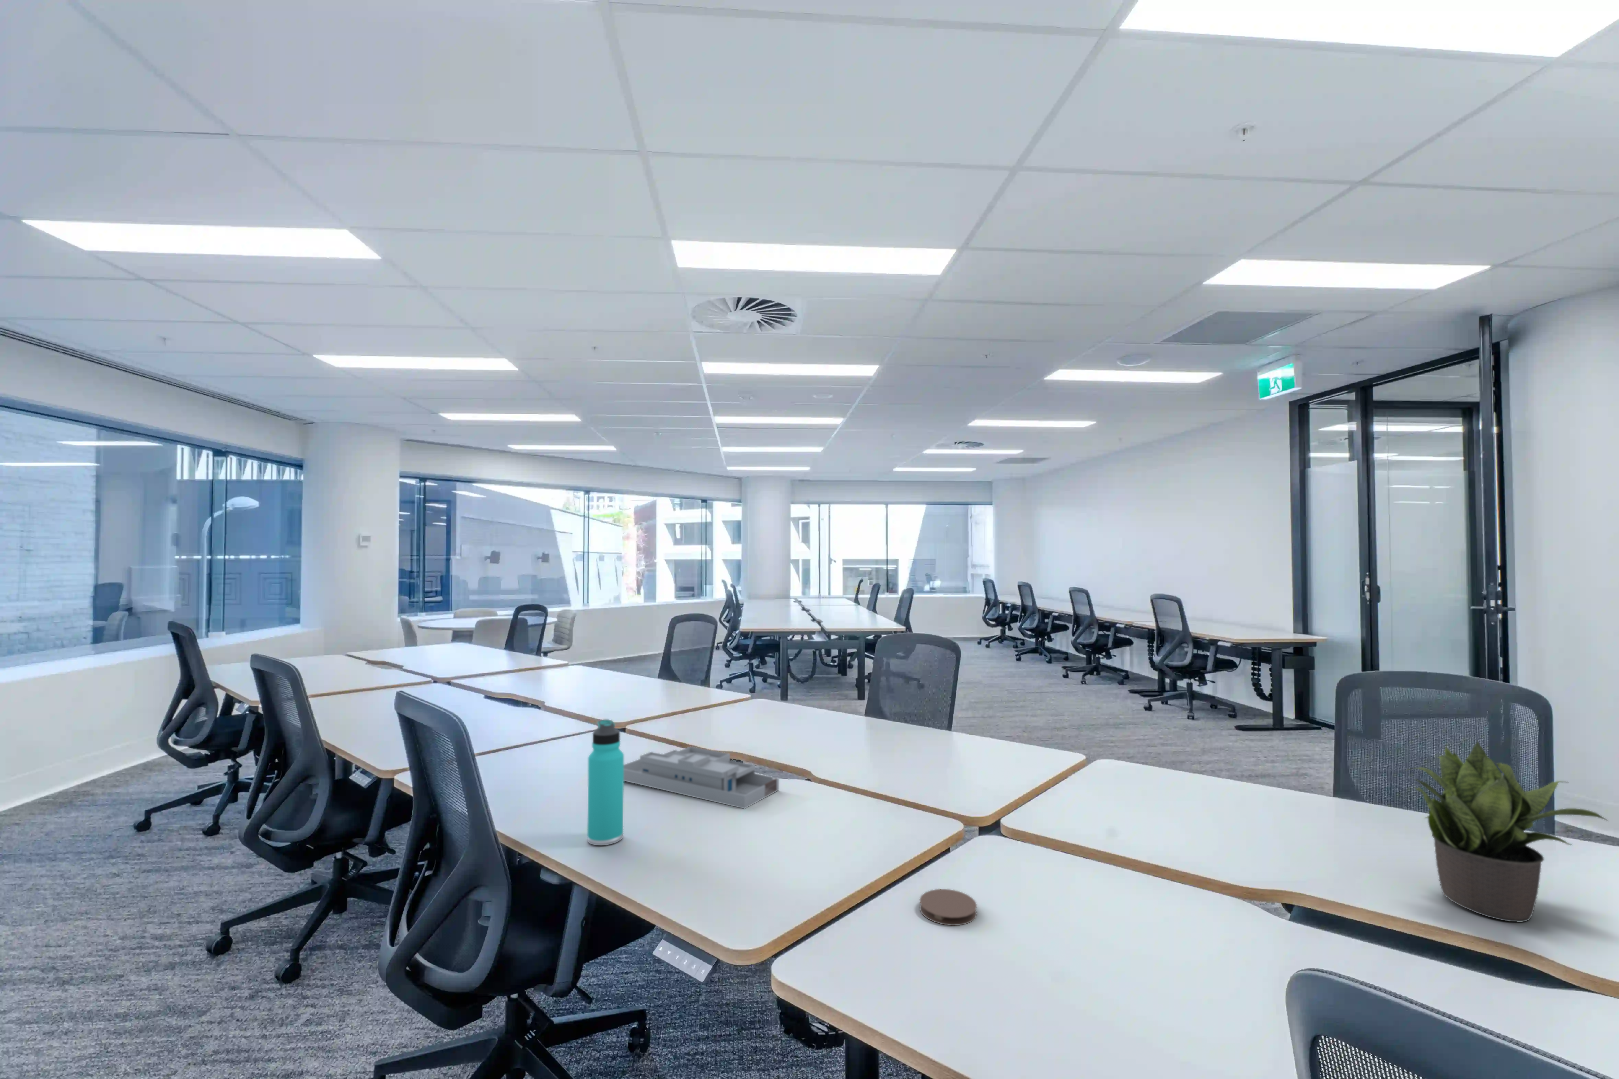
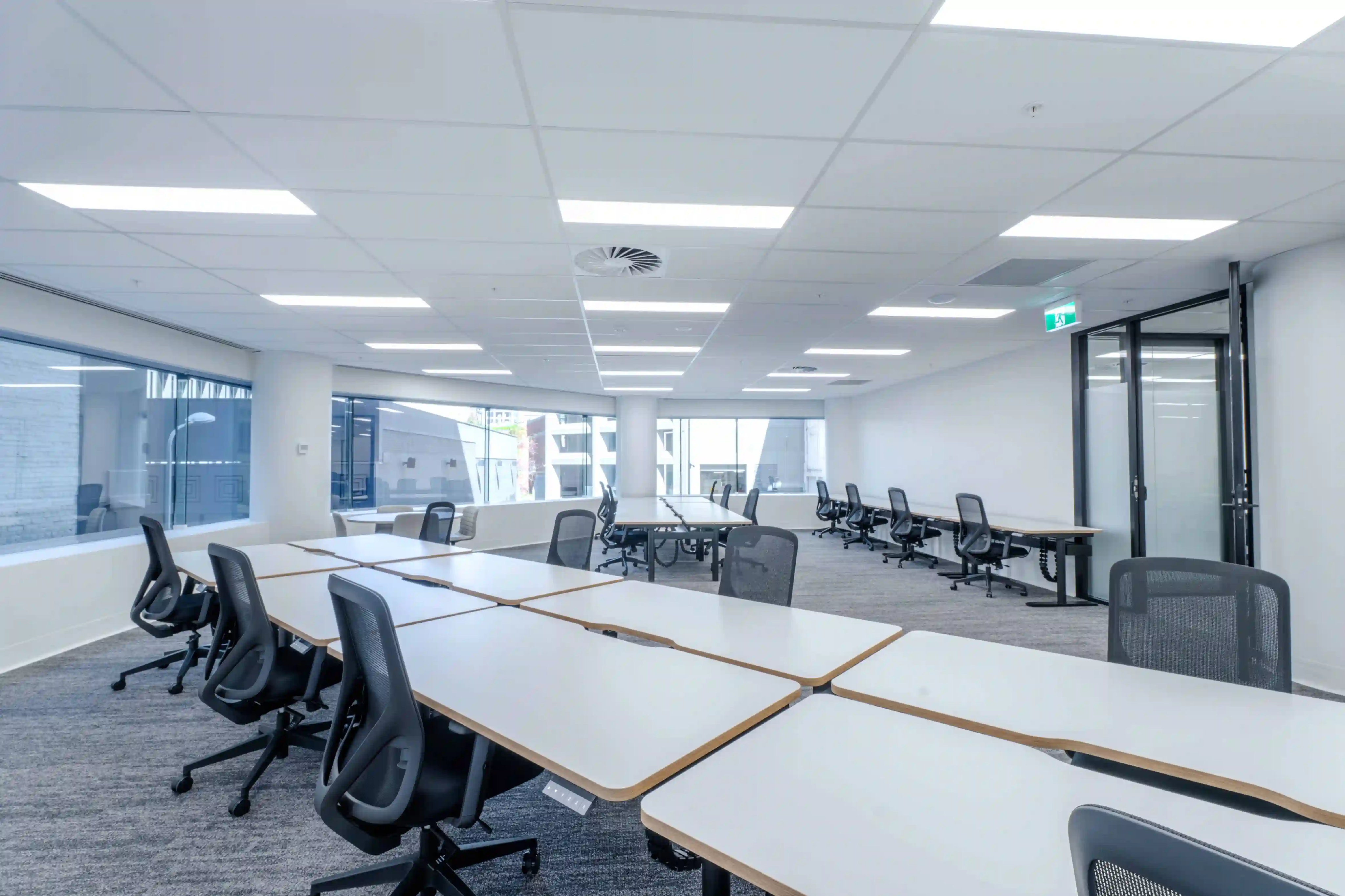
- potted plant [1405,741,1608,922]
- desk organizer [624,747,780,809]
- coaster [920,889,977,926]
- thermos bottle [587,719,624,845]
